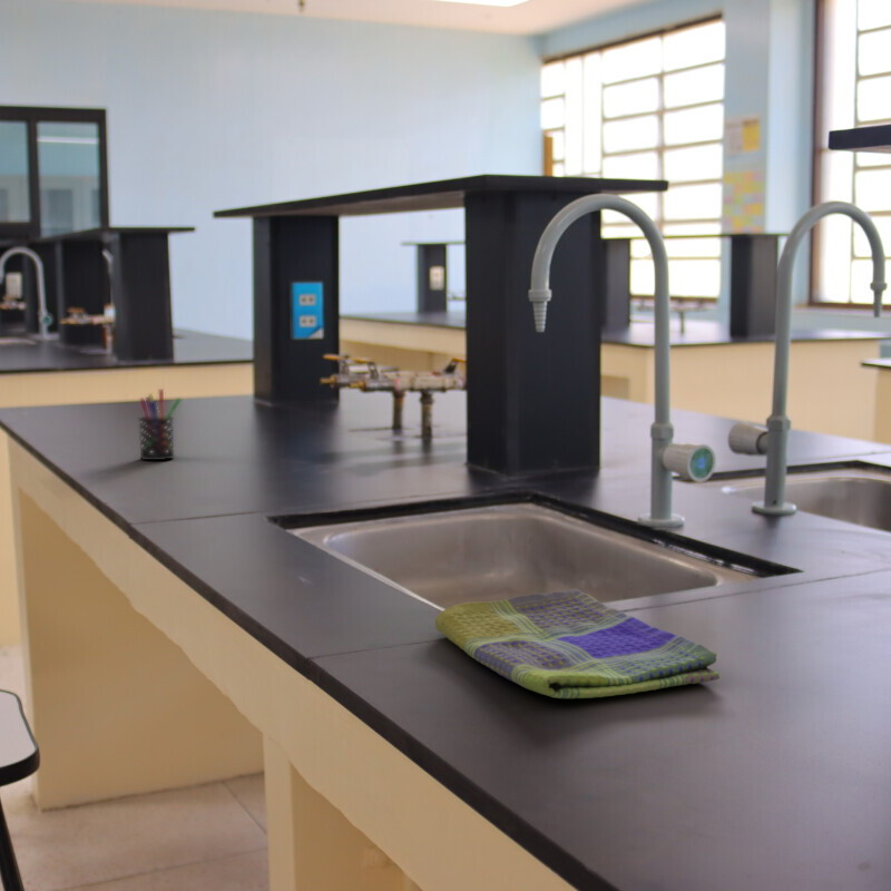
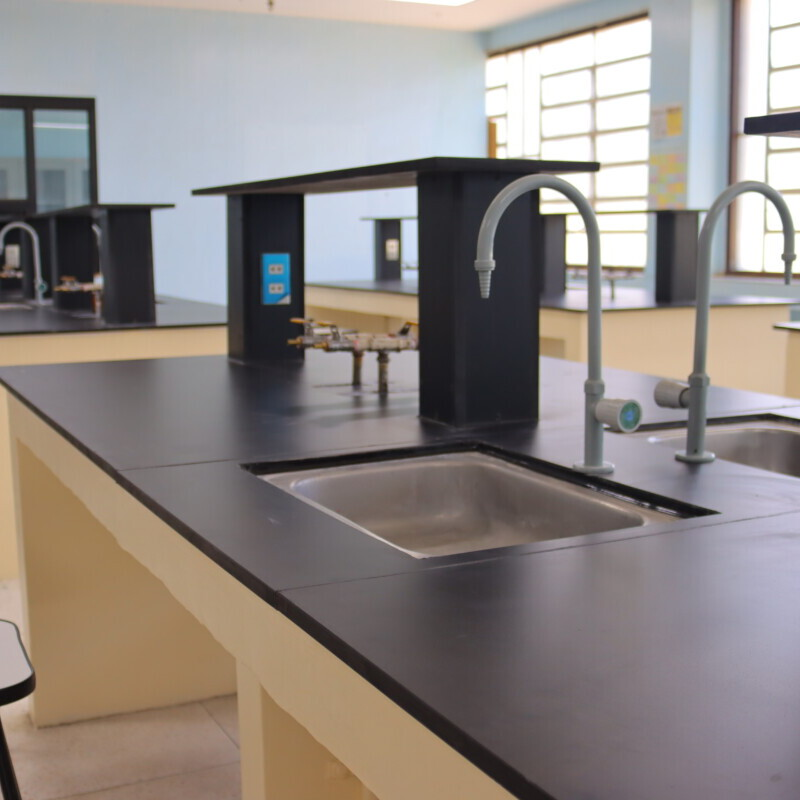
- dish towel [434,588,721,699]
- pen holder [137,388,182,461]
